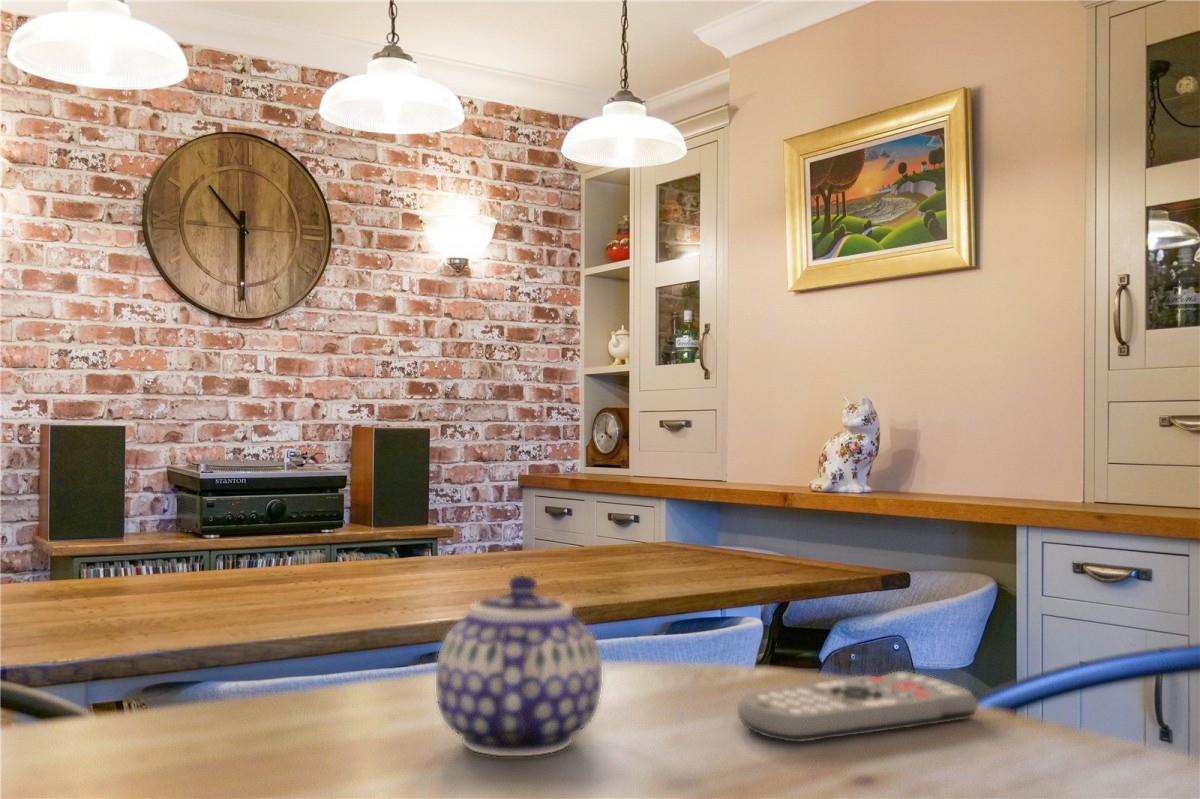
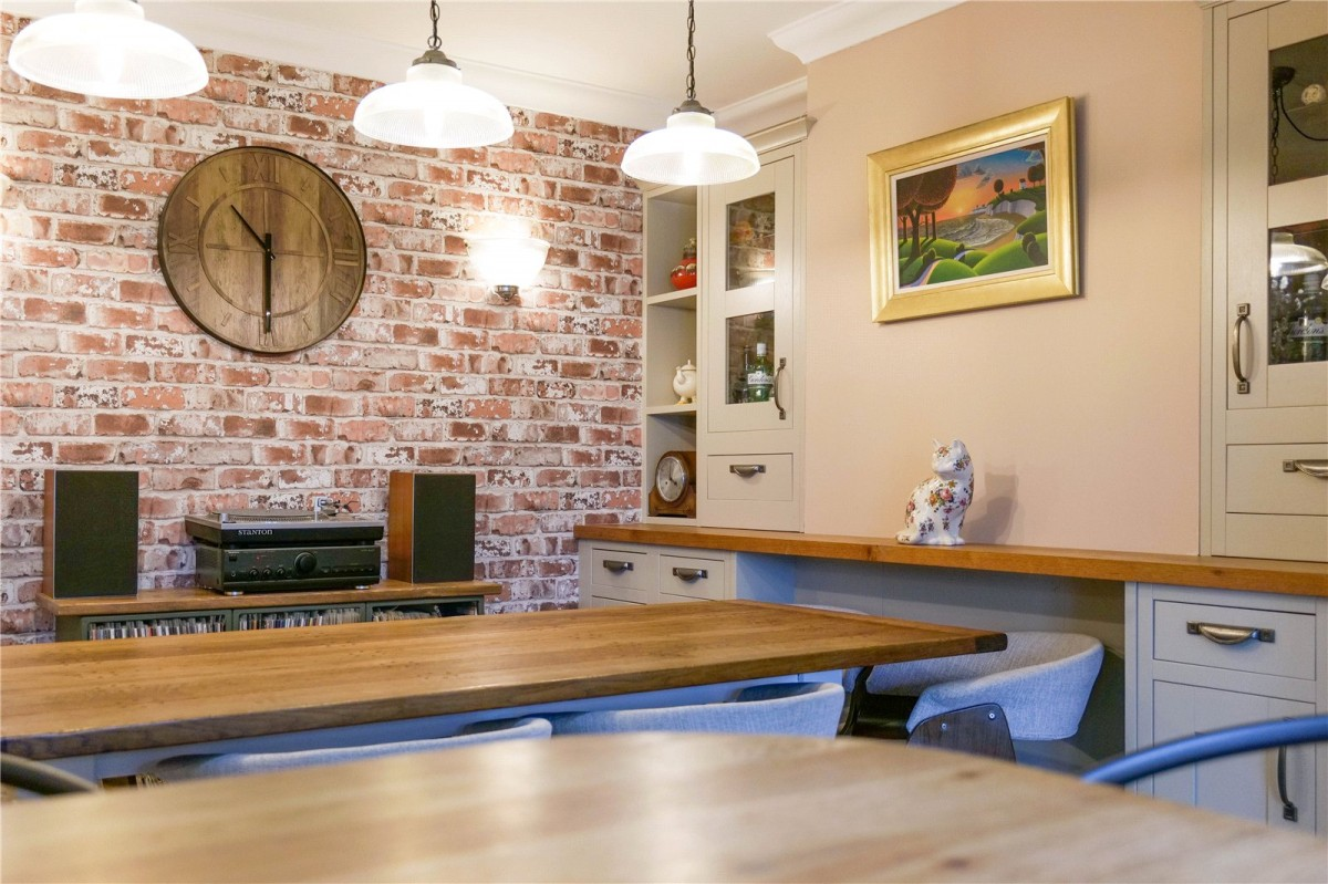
- teapot [435,575,603,757]
- remote control [736,670,978,743]
